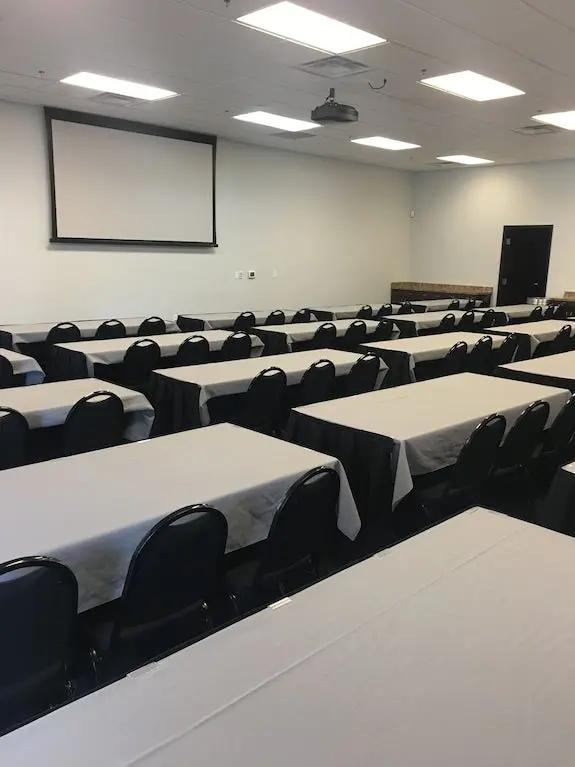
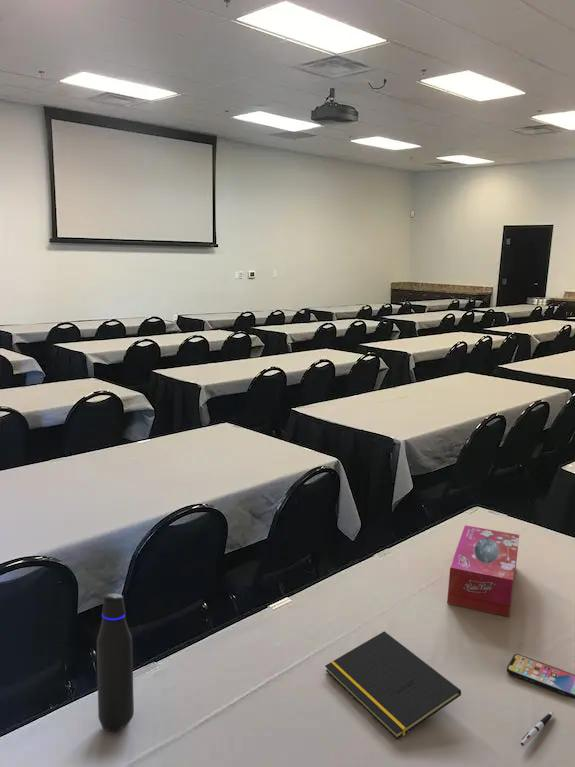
+ notepad [324,630,462,740]
+ pen [520,711,555,747]
+ smartphone [506,653,575,700]
+ tissue box [446,524,520,618]
+ water bottle [96,592,135,734]
